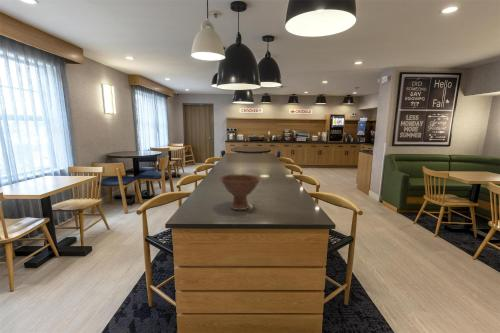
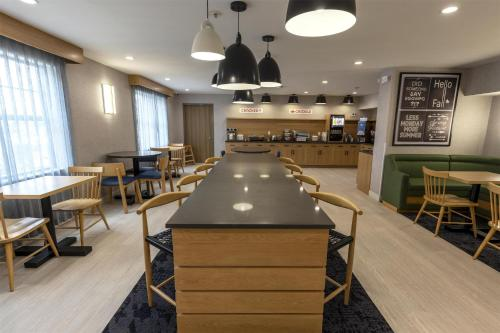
- bowl [219,173,261,211]
